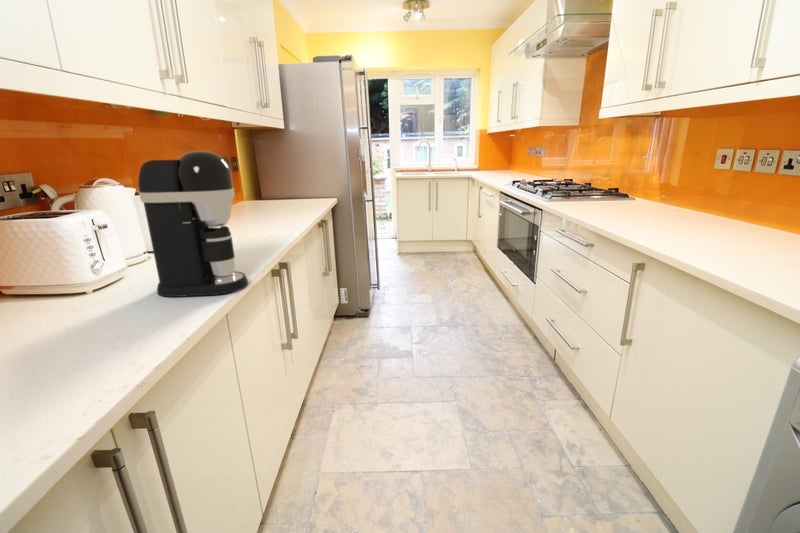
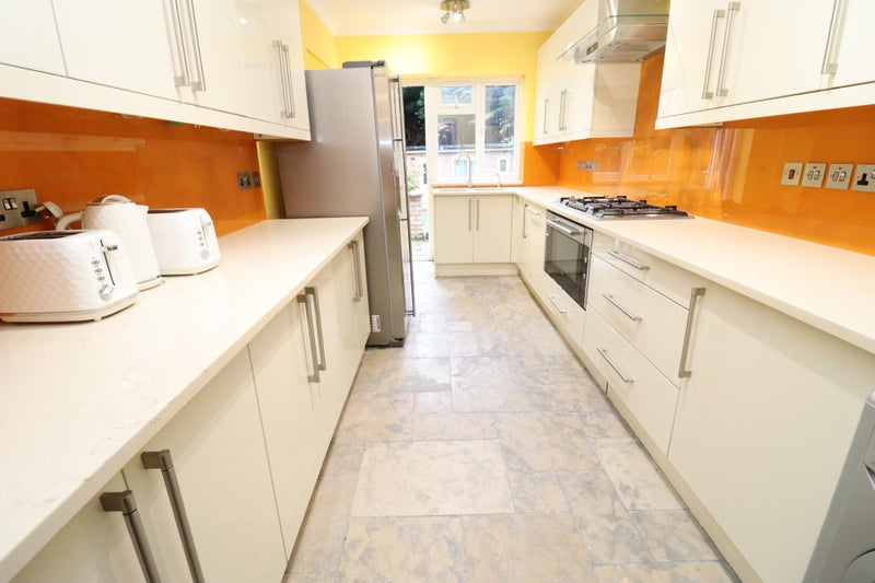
- coffee maker [137,150,249,298]
